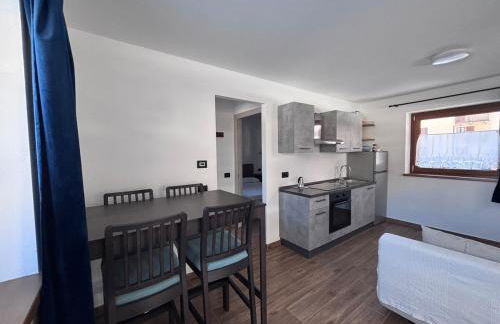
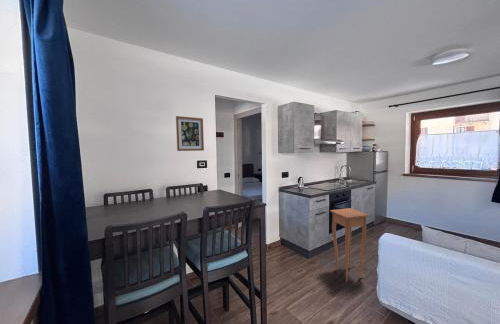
+ wall art [175,115,205,152]
+ side table [329,207,370,283]
